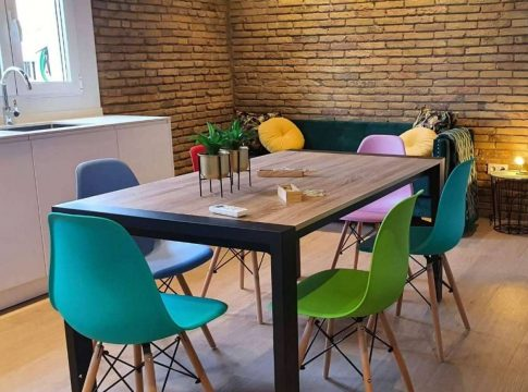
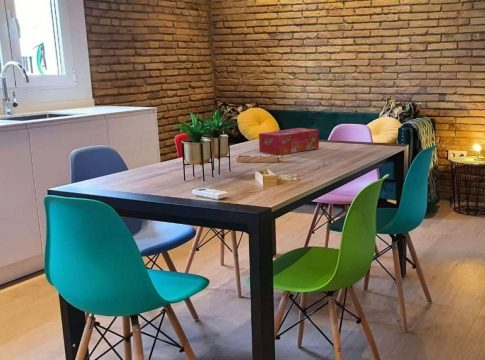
+ tissue box [258,127,320,156]
